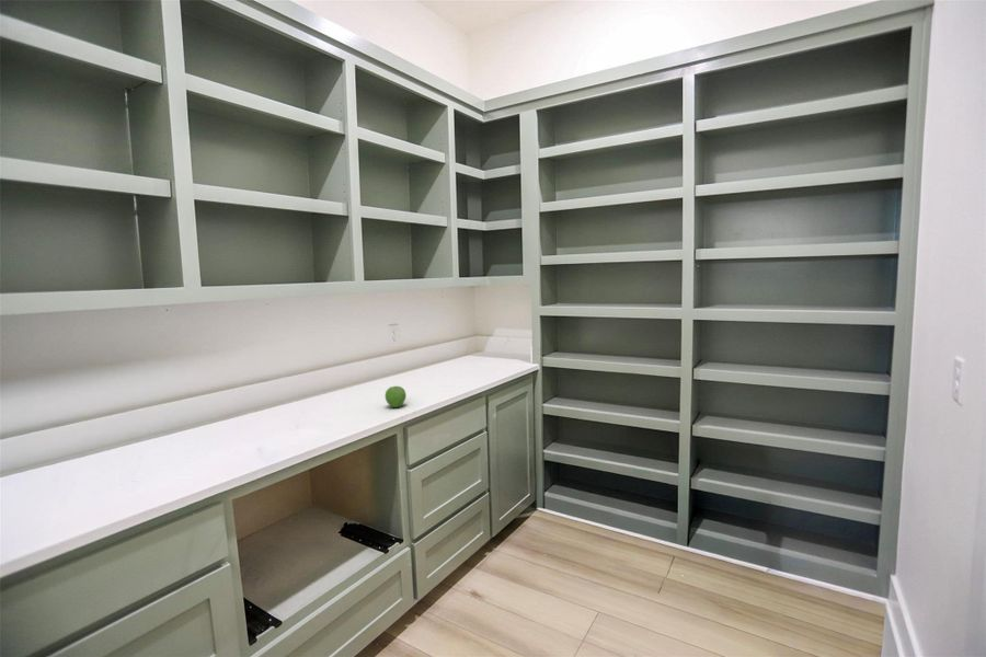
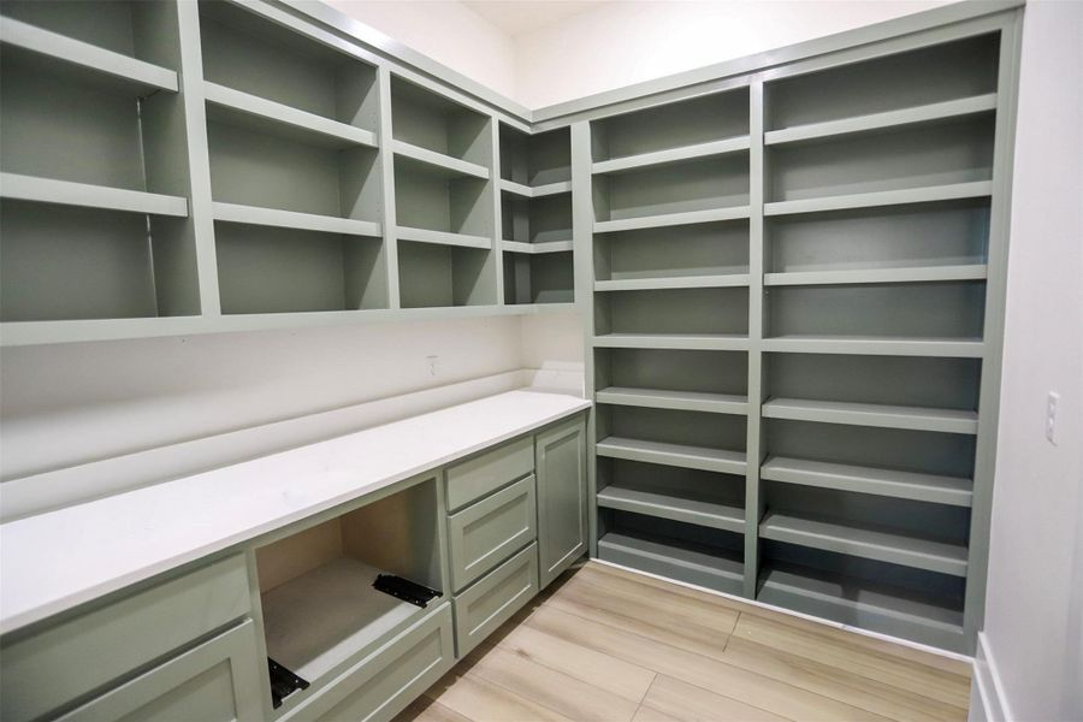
- fruit [385,385,408,408]
